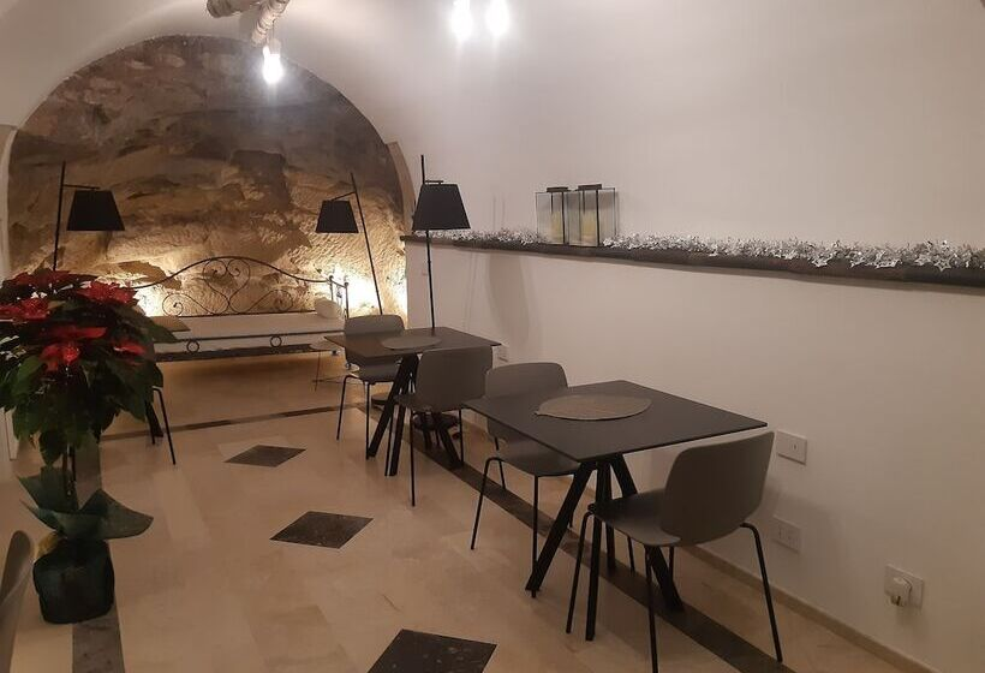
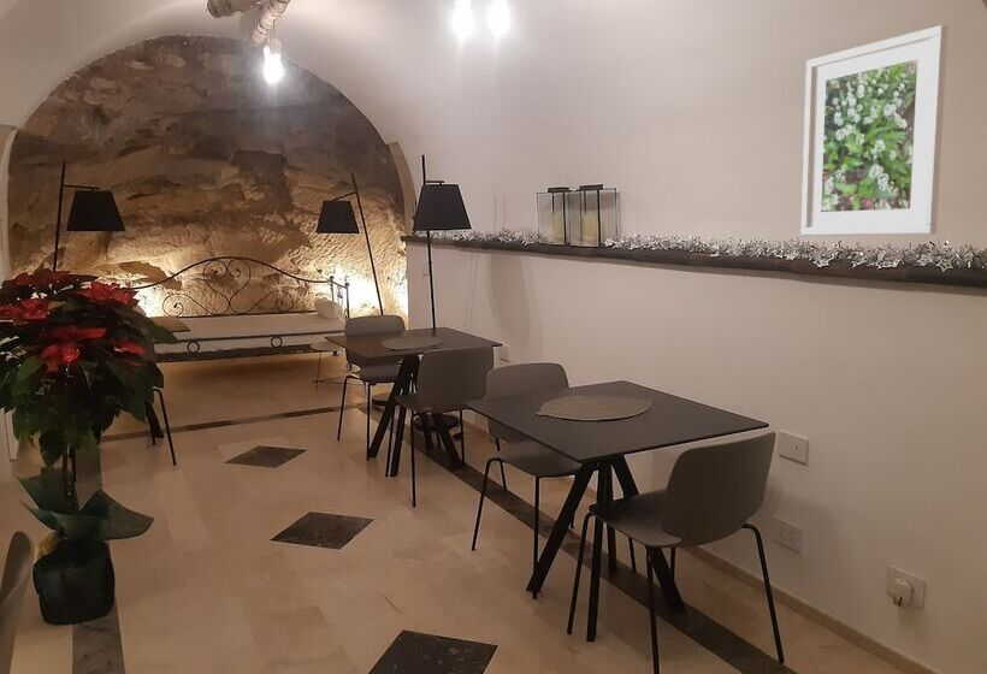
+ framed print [799,24,948,237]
